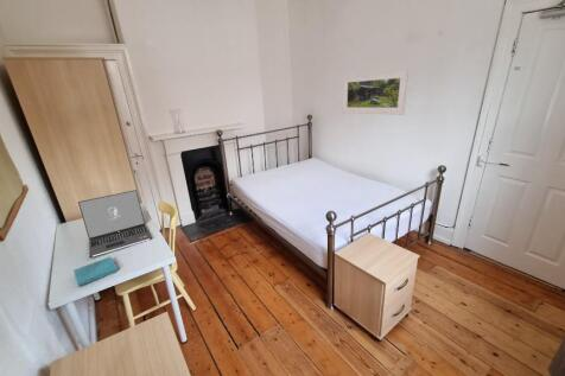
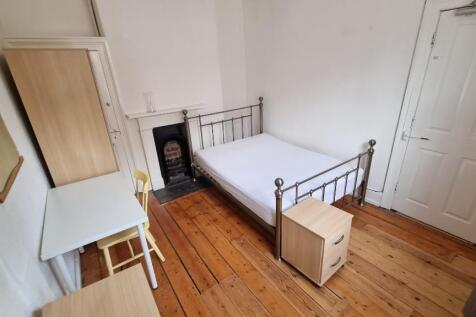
- book [72,255,119,288]
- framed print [341,69,410,116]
- laptop [77,189,153,259]
